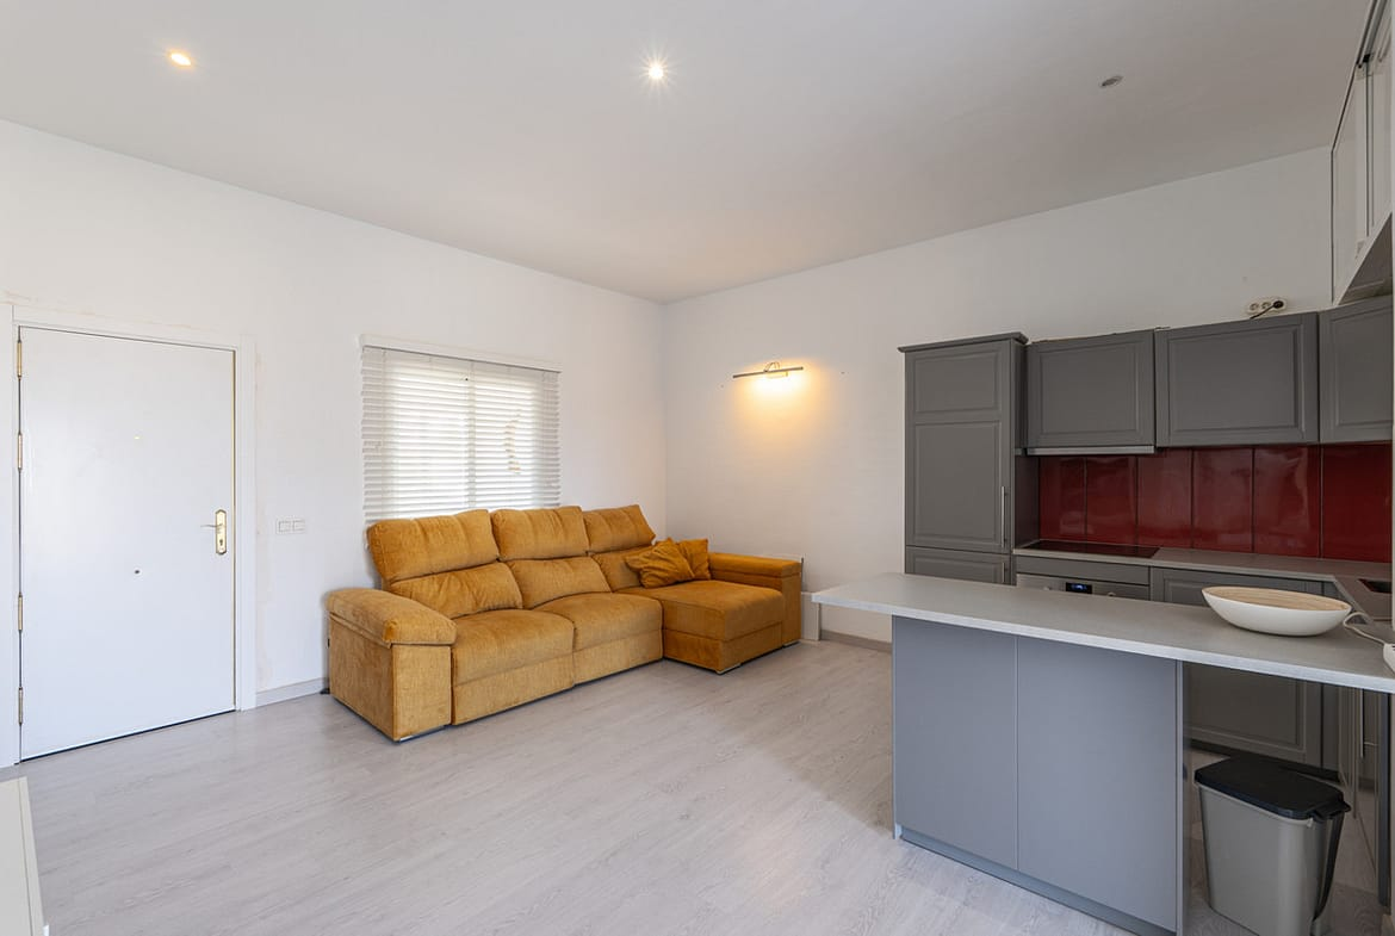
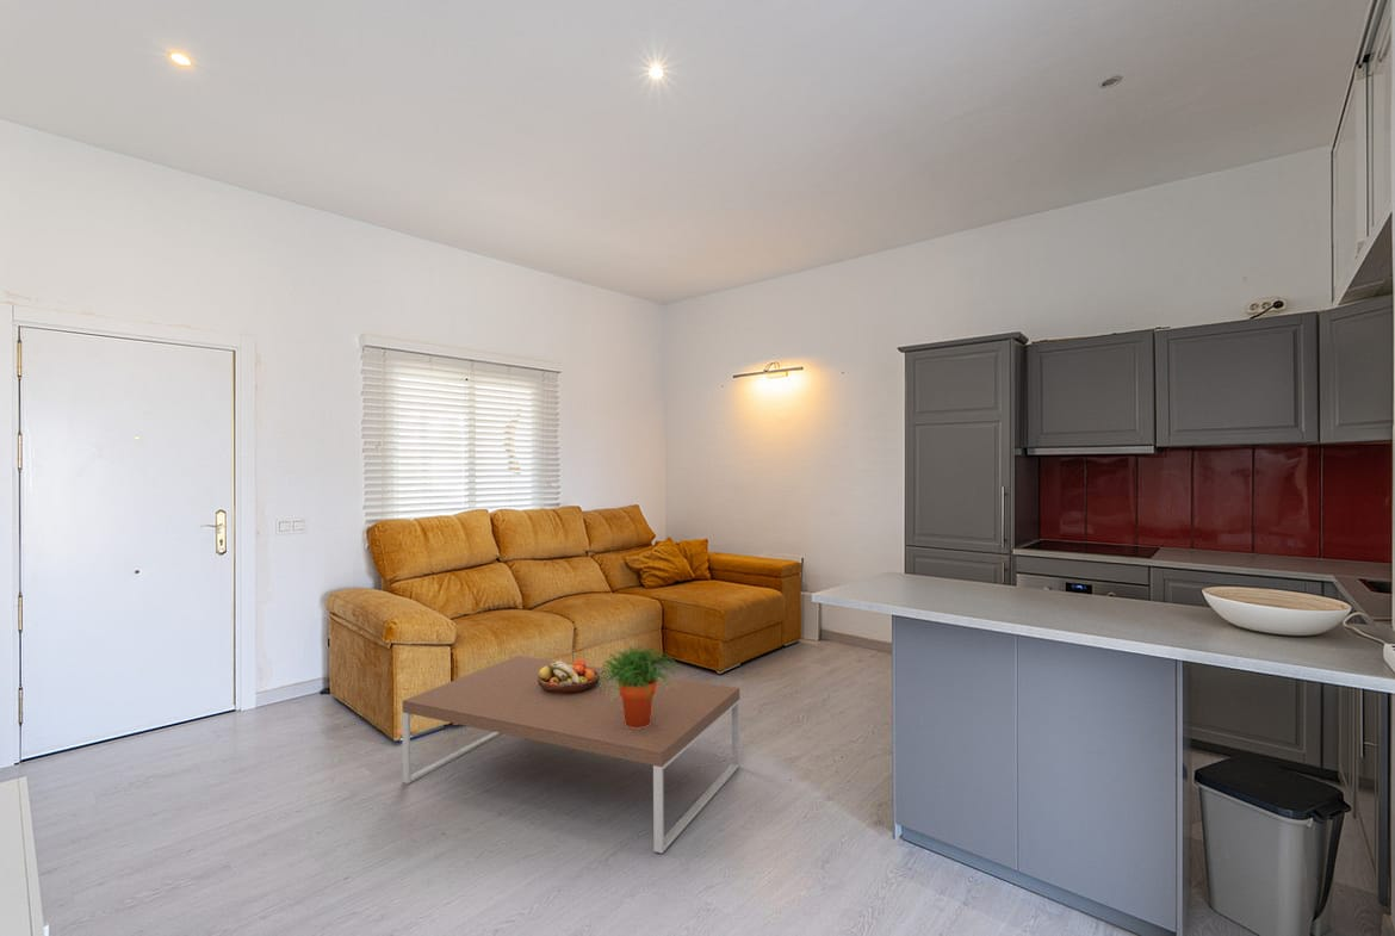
+ potted plant [593,644,682,729]
+ coffee table [401,655,742,855]
+ fruit bowl [538,658,600,694]
